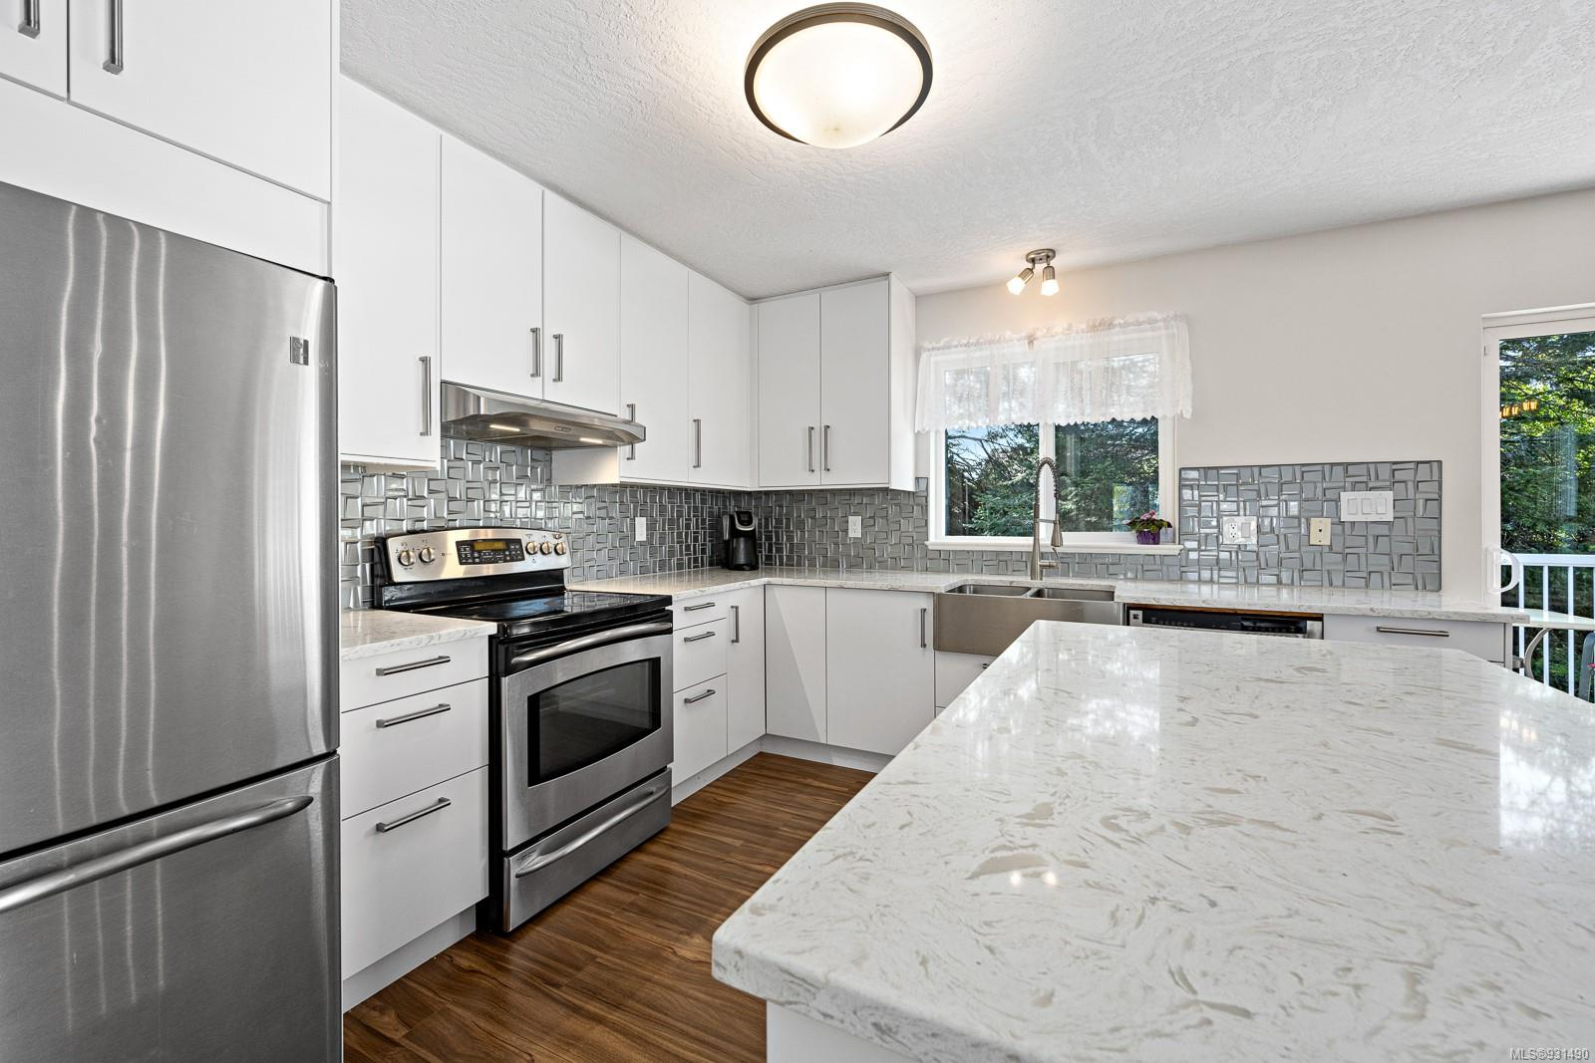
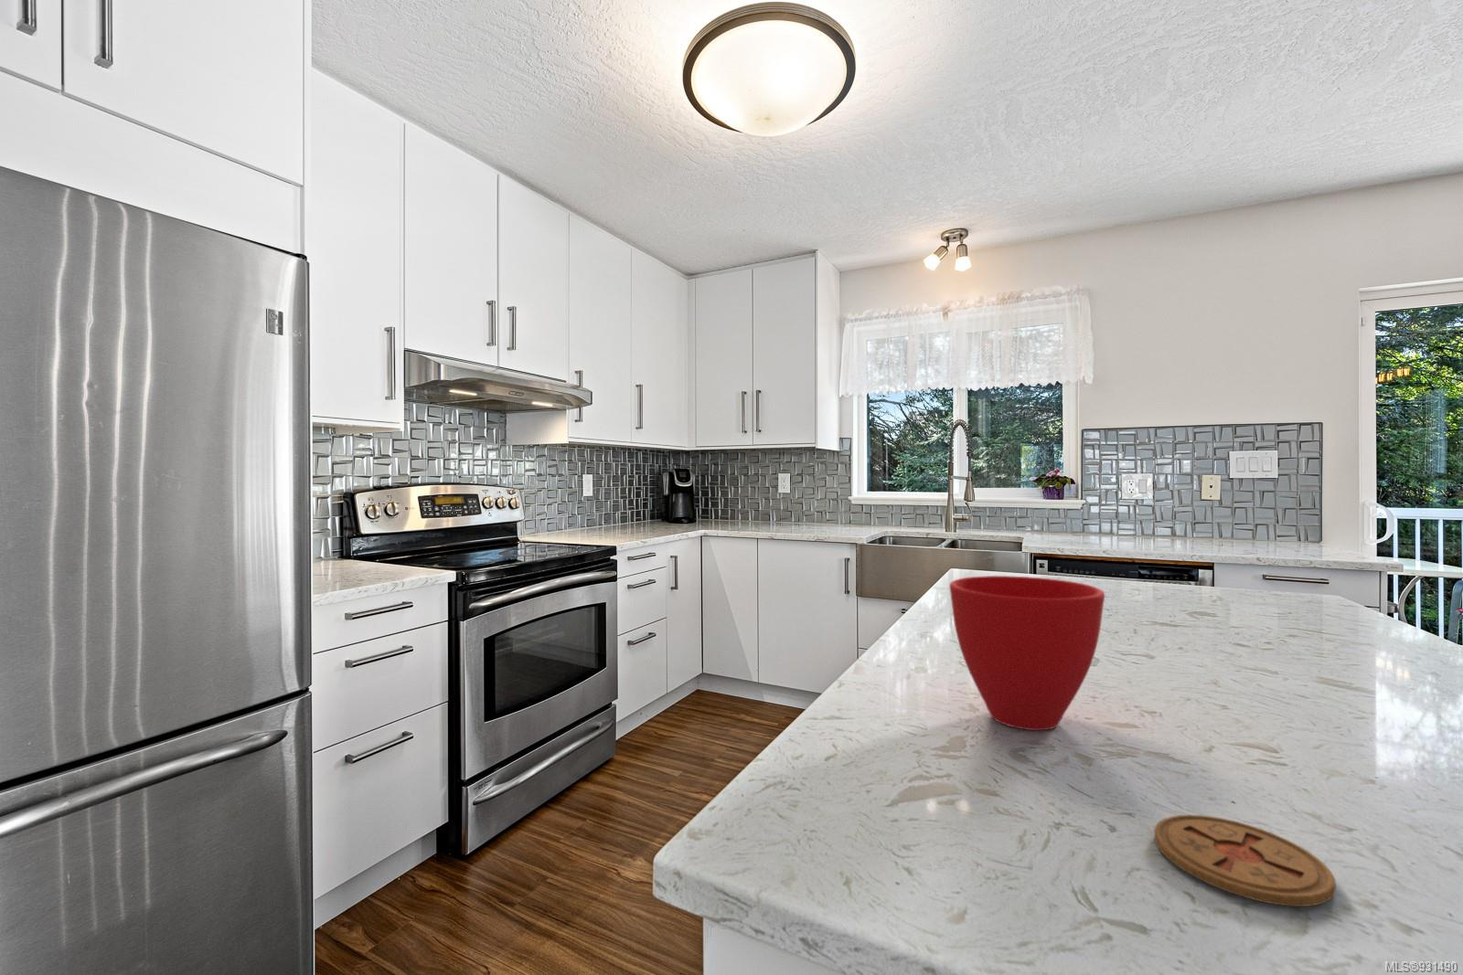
+ coaster [1153,814,1337,908]
+ cup [948,575,1106,731]
